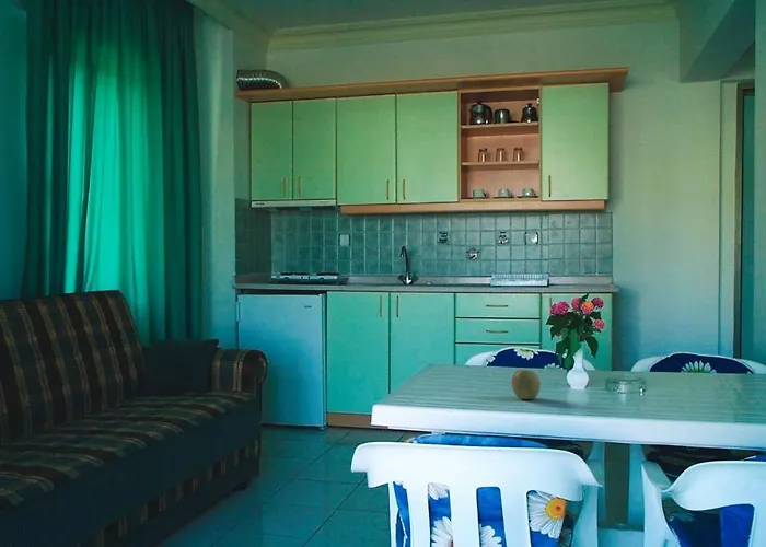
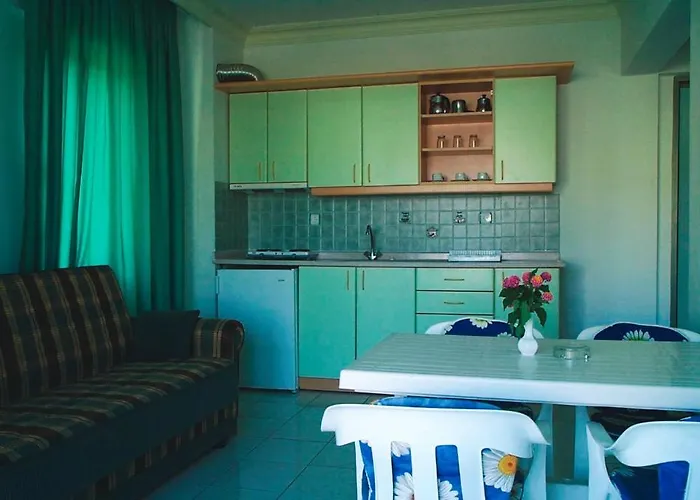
- apple [511,369,542,400]
